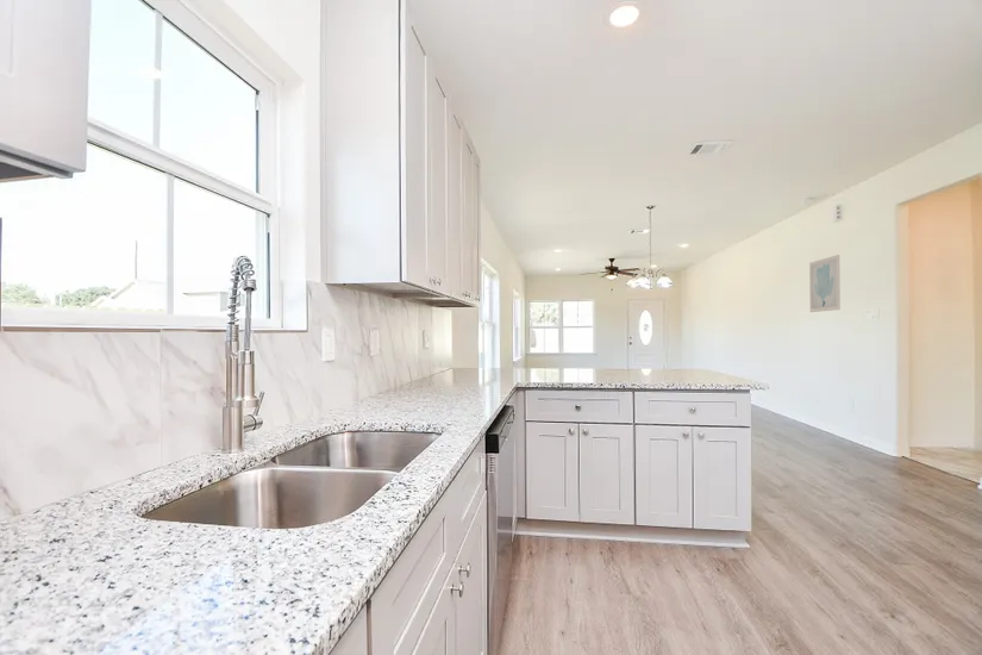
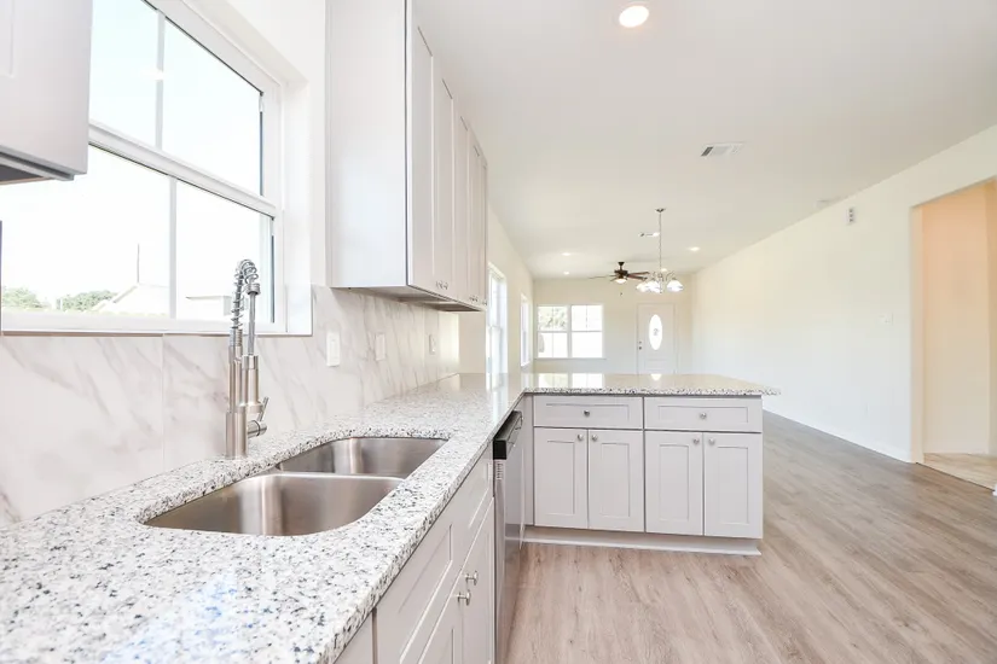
- wall art [808,254,842,313]
